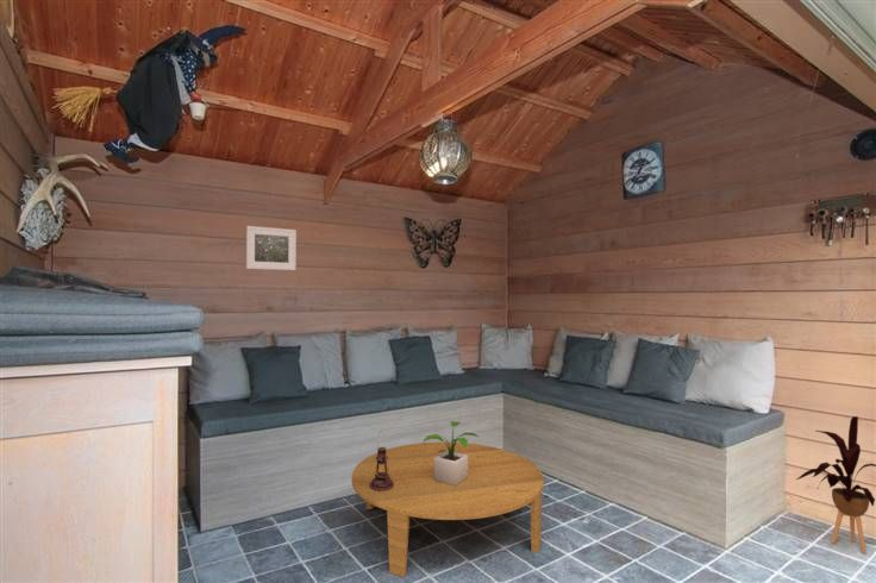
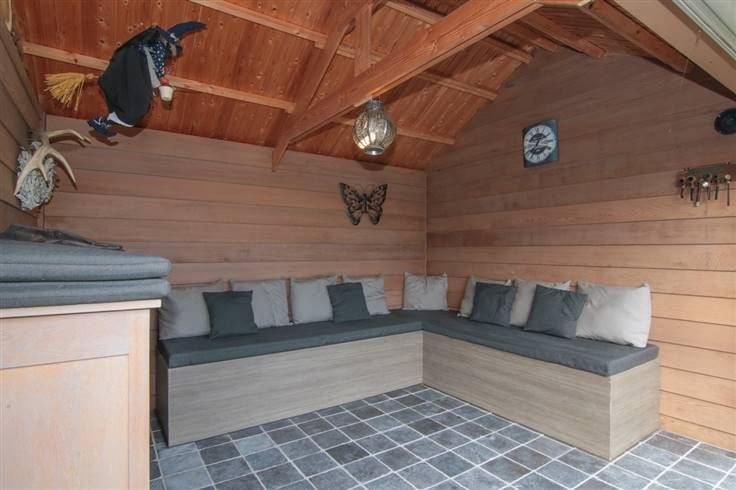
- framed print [245,225,298,271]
- coffee table [351,441,545,578]
- house plant [795,415,876,554]
- potted plant [423,420,480,485]
- lantern [370,430,394,491]
